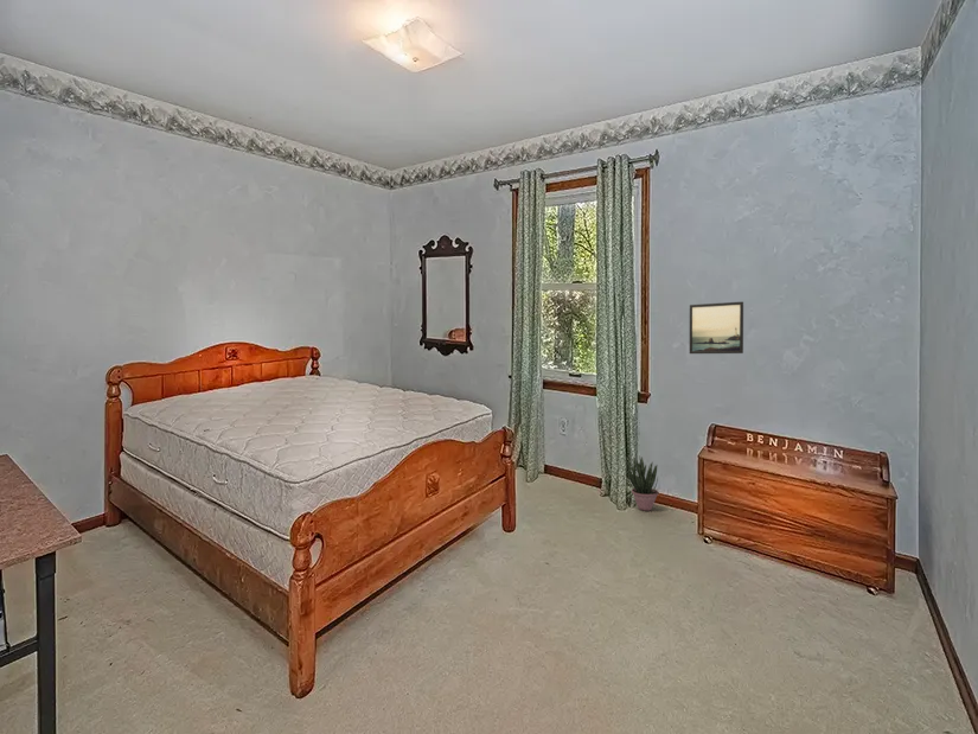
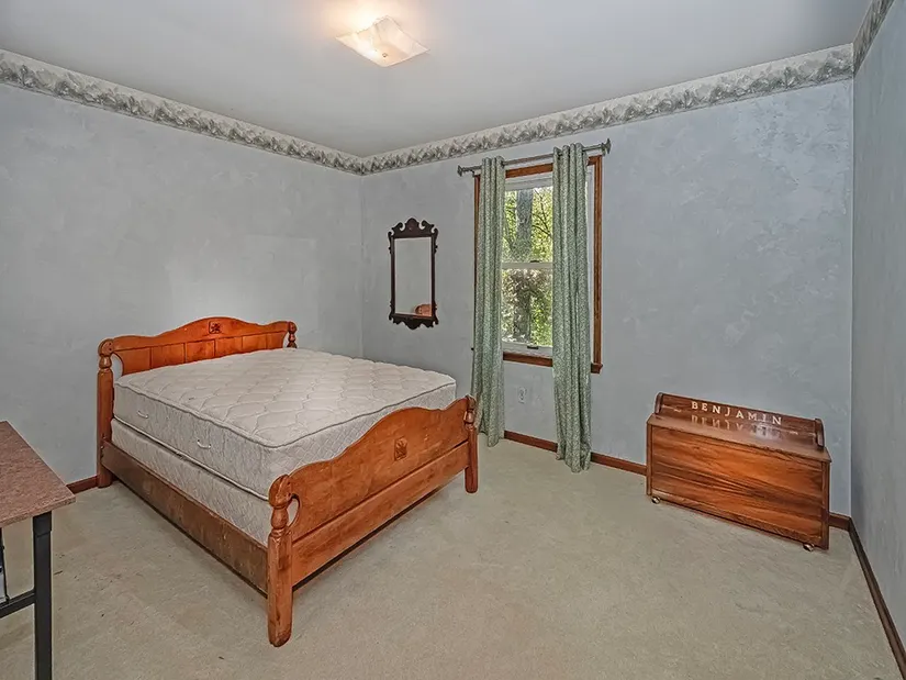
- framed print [689,301,744,355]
- potted plant [626,455,660,512]
